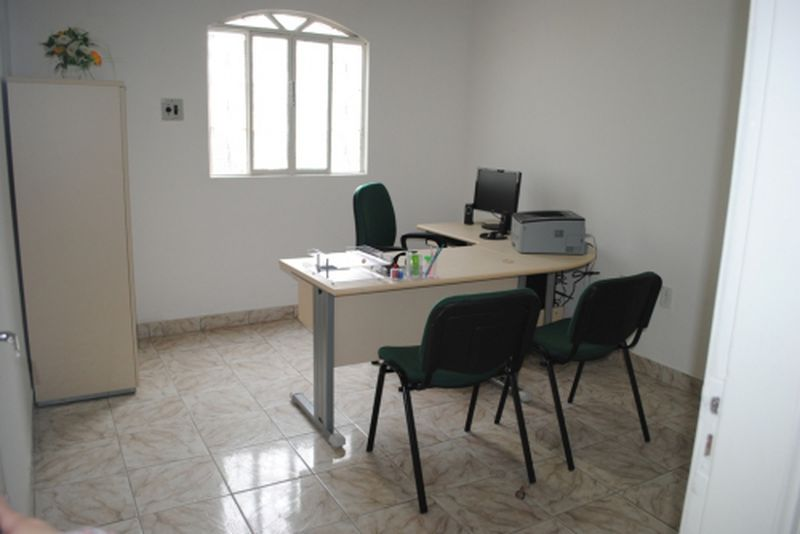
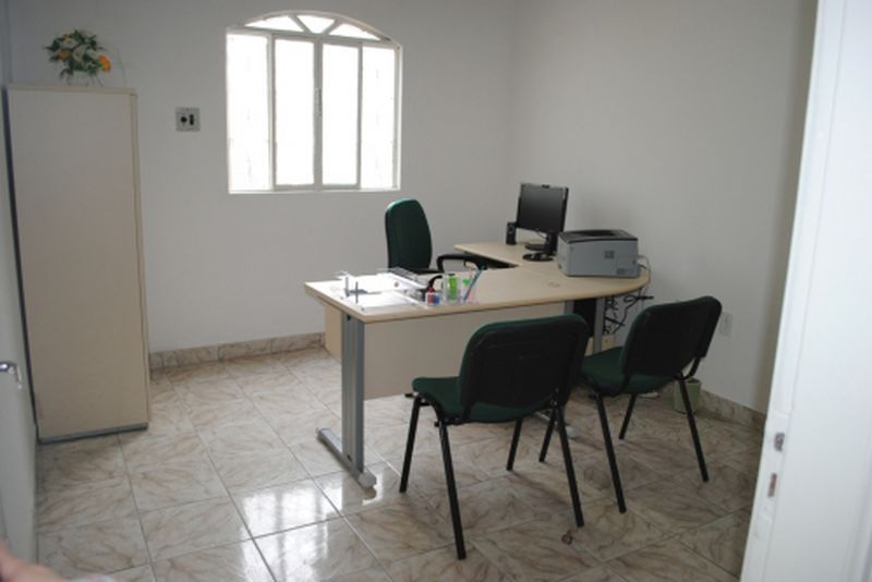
+ trash can [639,376,703,414]
